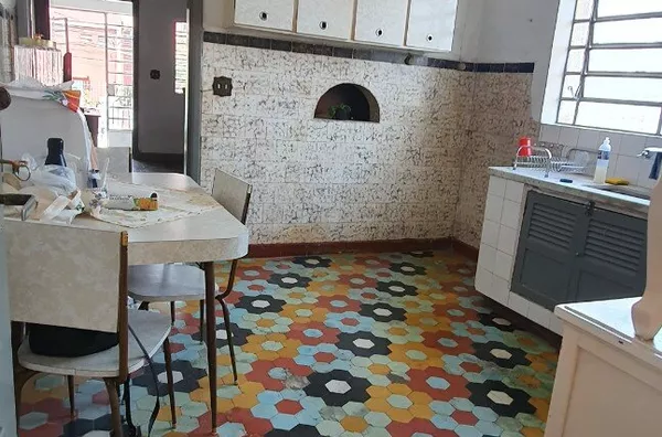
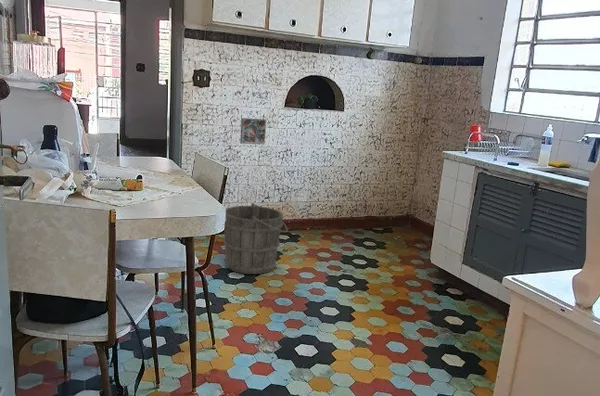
+ decorative tile [239,117,267,145]
+ bucket [222,202,289,275]
